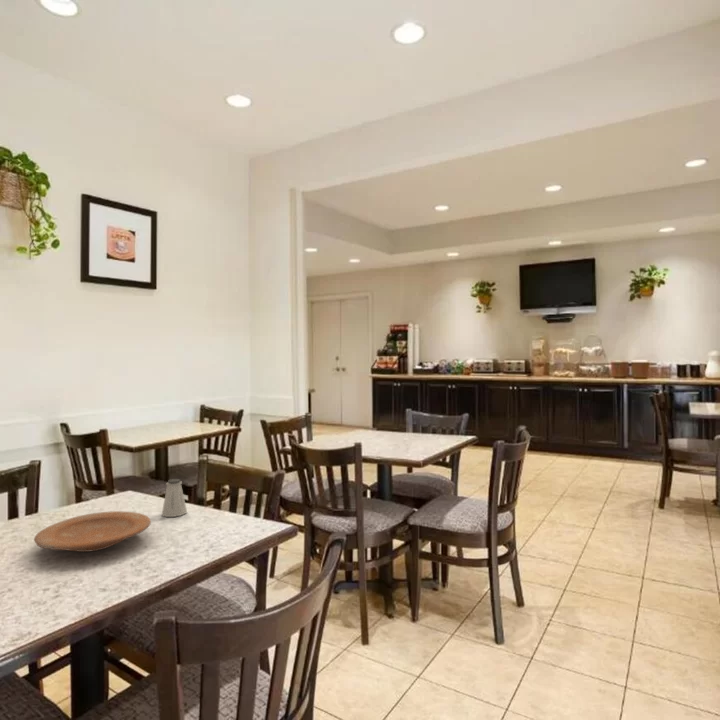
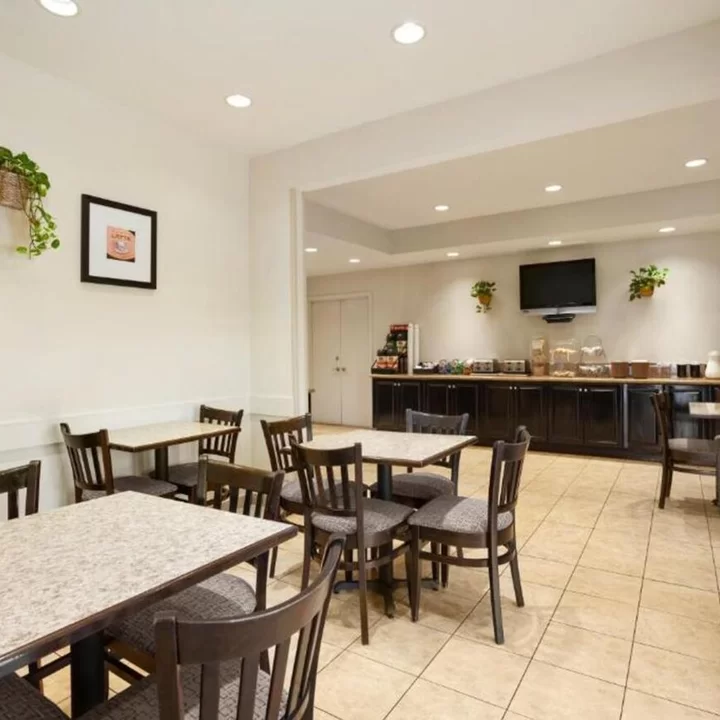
- plate [33,510,152,553]
- saltshaker [161,478,188,518]
